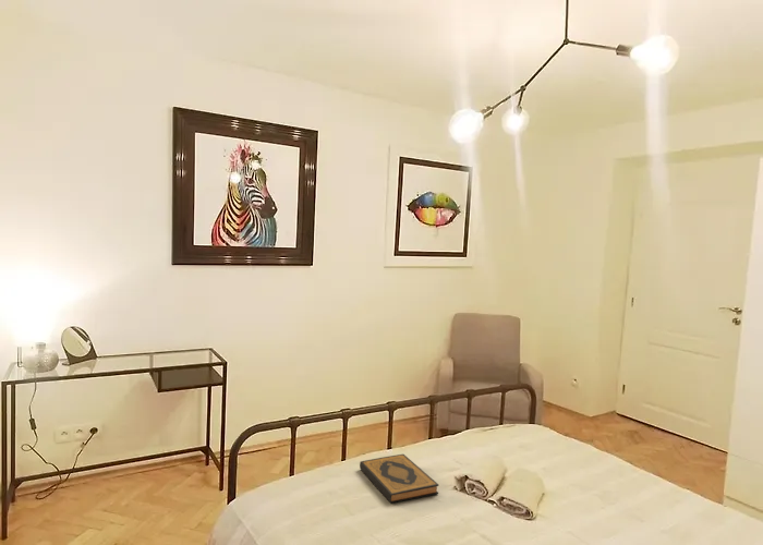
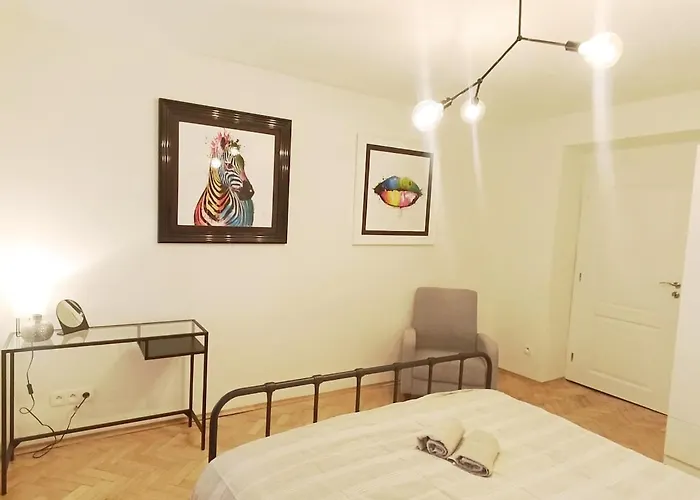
- hardback book [359,453,439,504]
